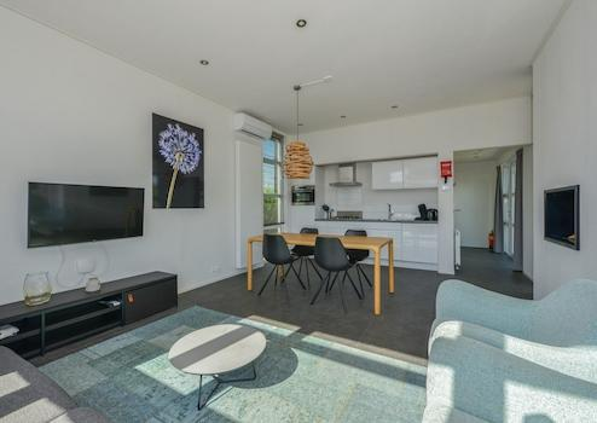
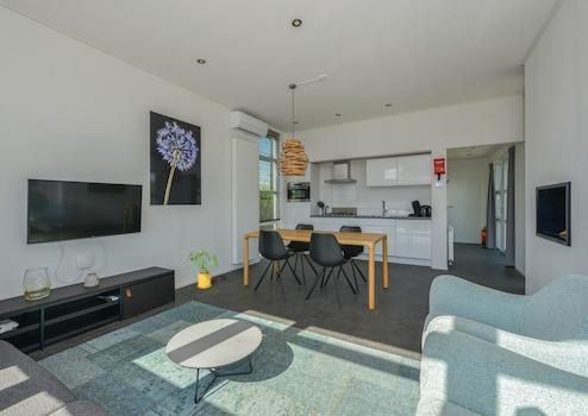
+ house plant [186,250,220,290]
